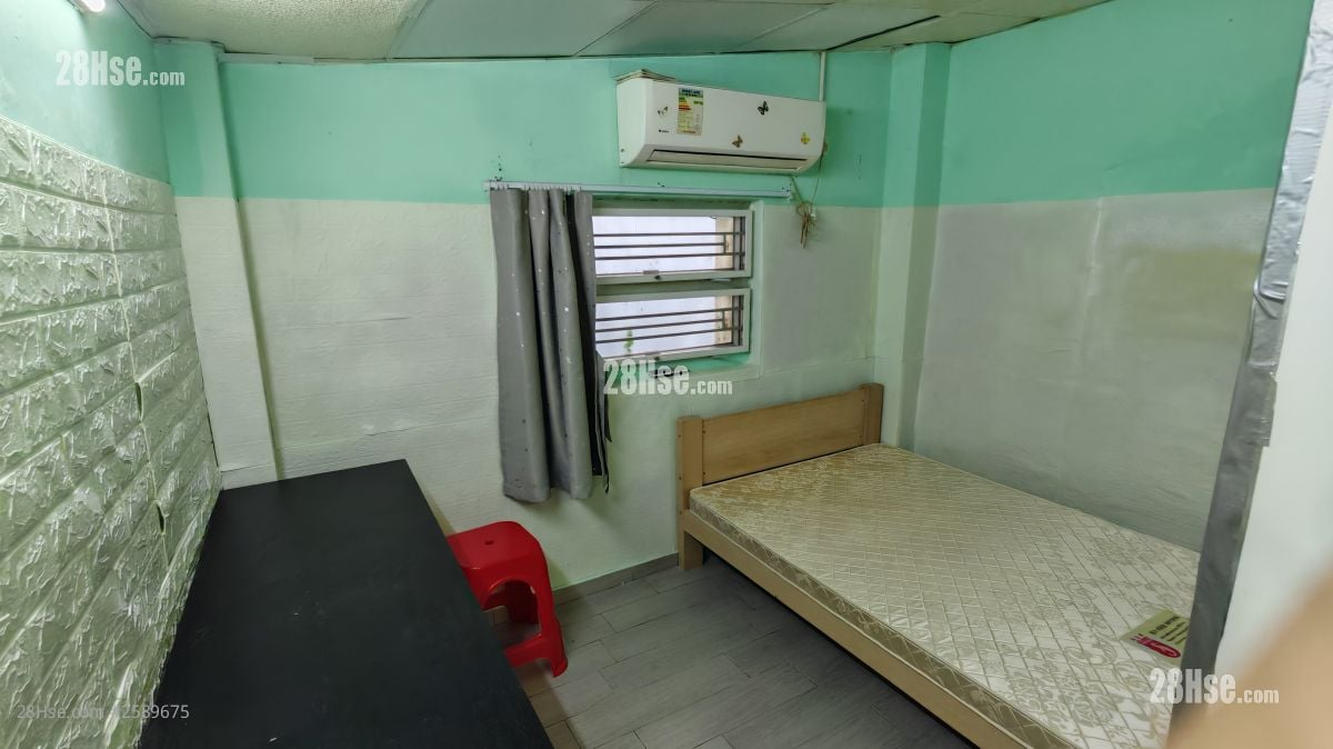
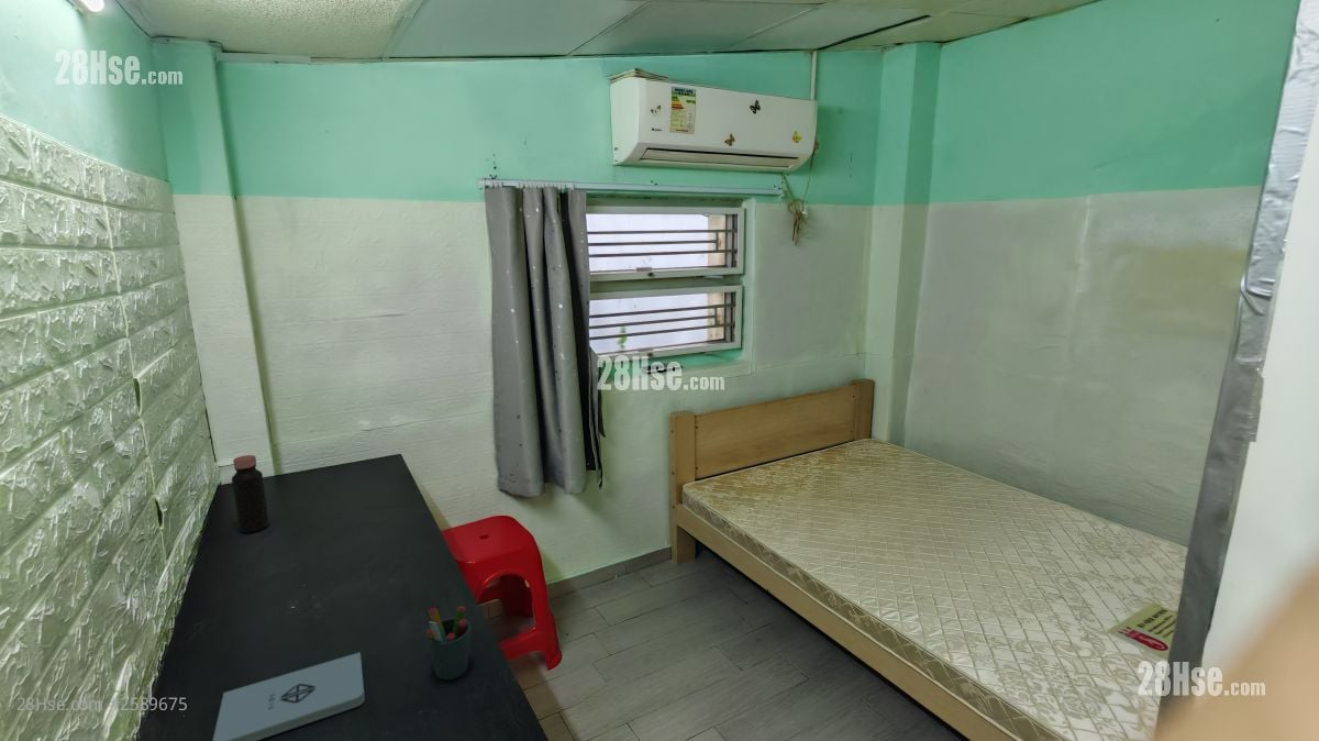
+ bottle [231,454,270,533]
+ pen holder [424,606,473,681]
+ notepad [212,651,366,741]
